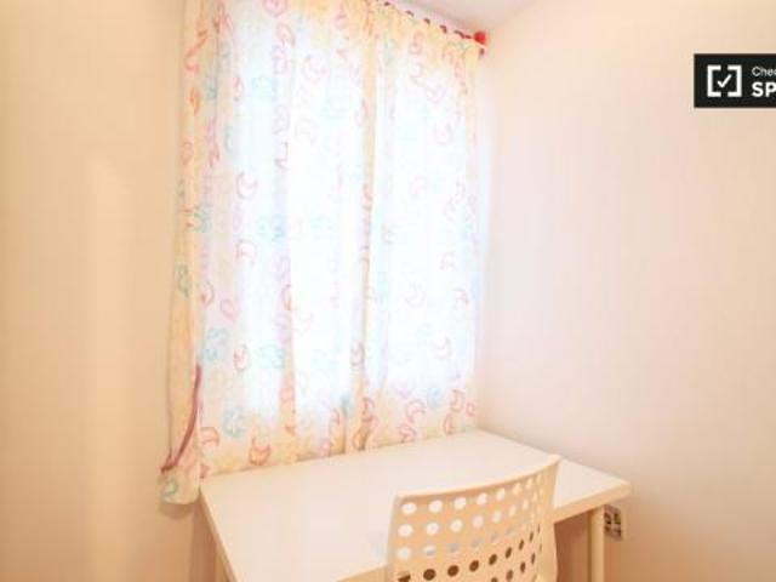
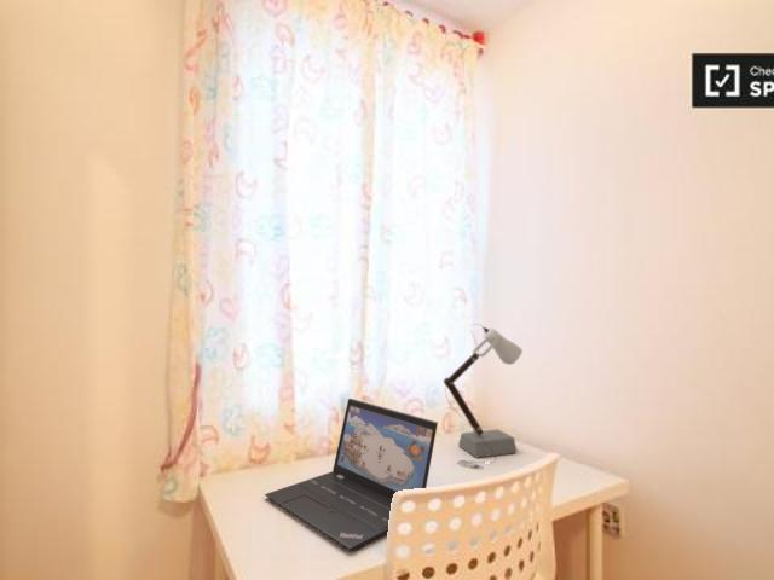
+ laptop [264,398,439,552]
+ desk lamp [443,323,524,470]
